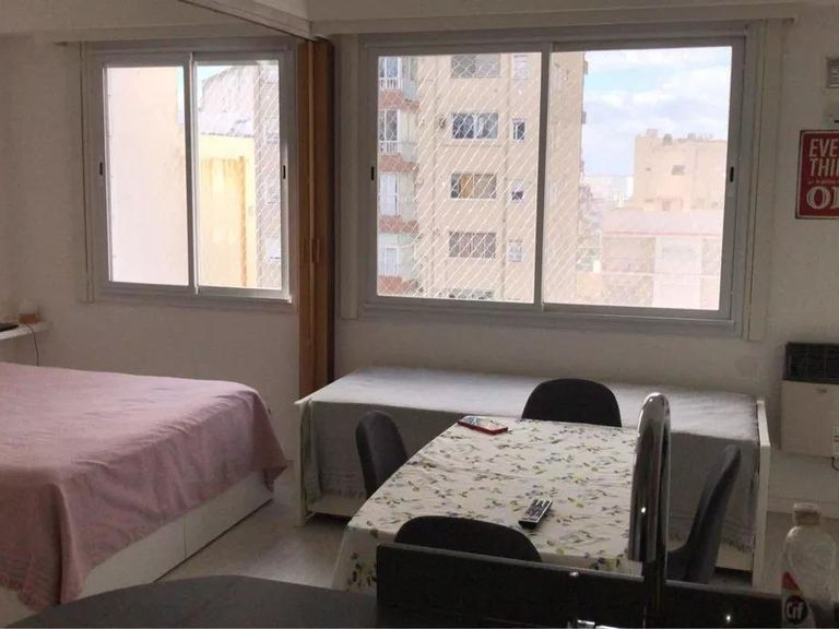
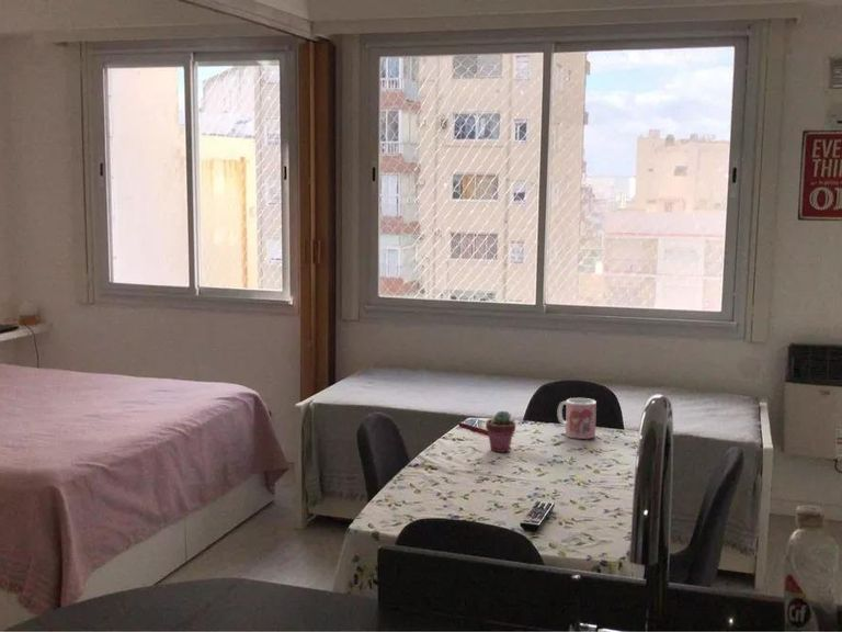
+ potted succulent [485,410,517,453]
+ mug [556,397,598,440]
